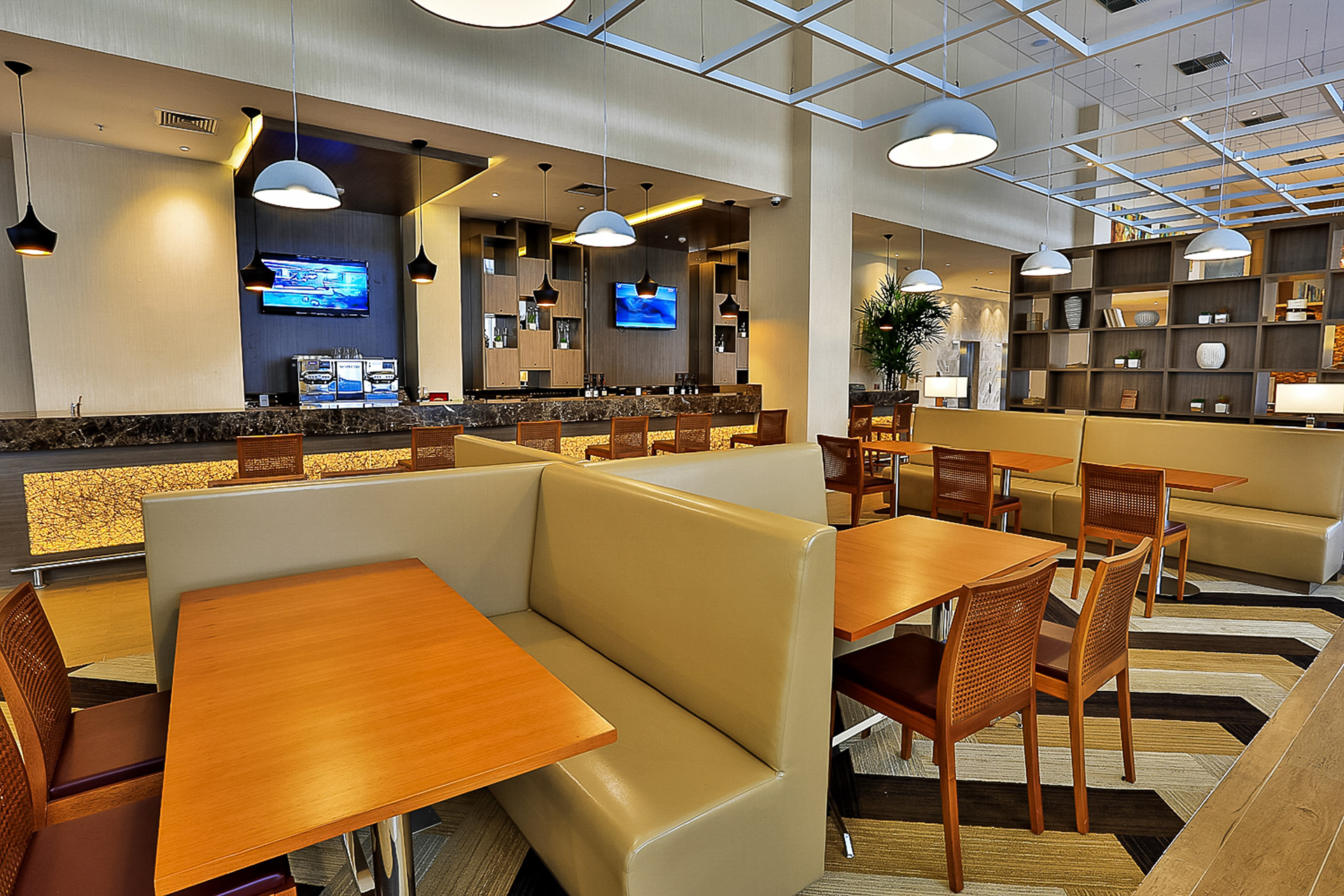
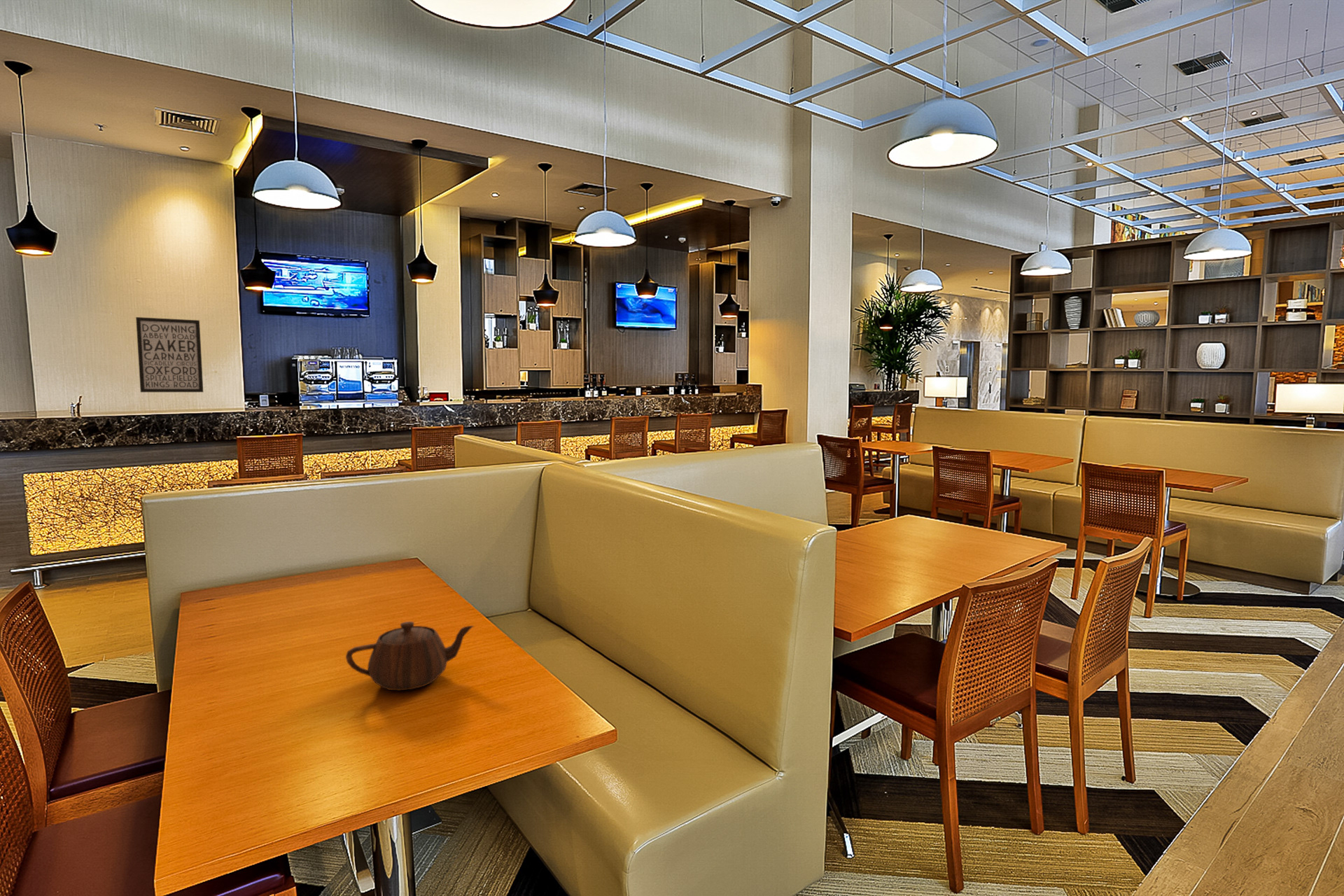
+ teapot [345,621,475,692]
+ wall art [135,316,204,393]
